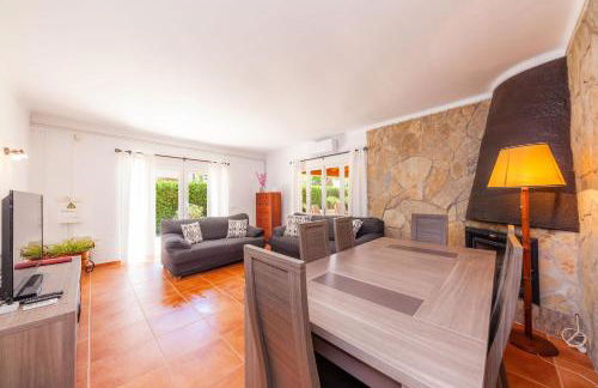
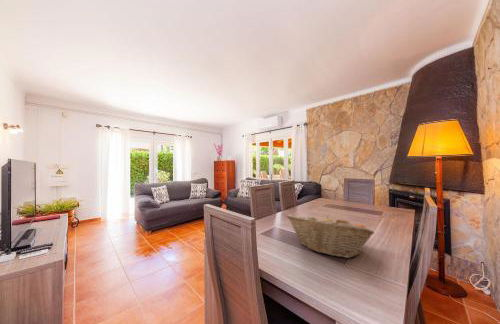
+ fruit basket [285,213,375,259]
